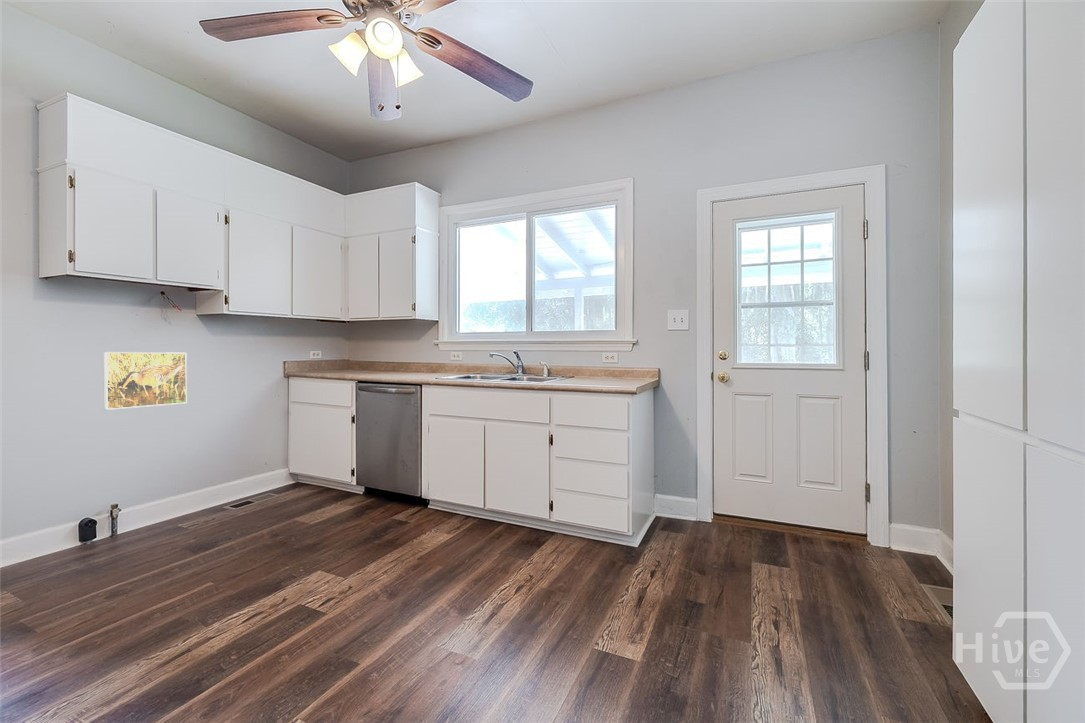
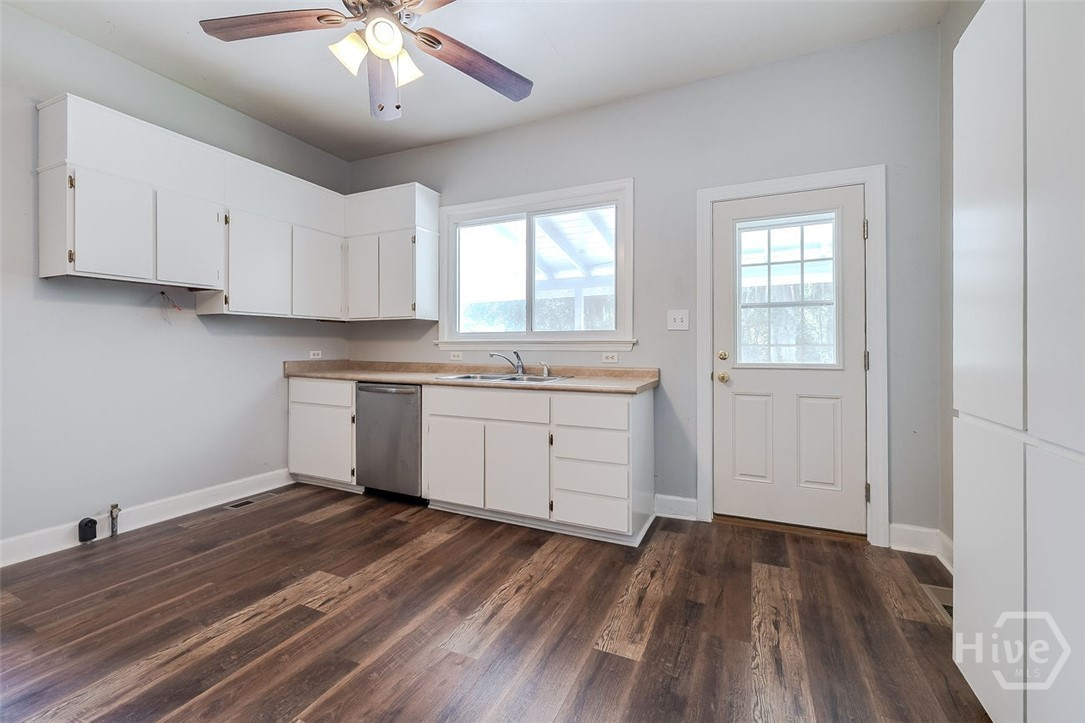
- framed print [102,351,188,411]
